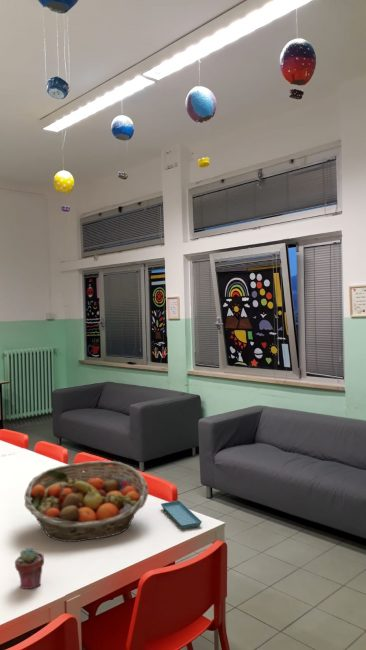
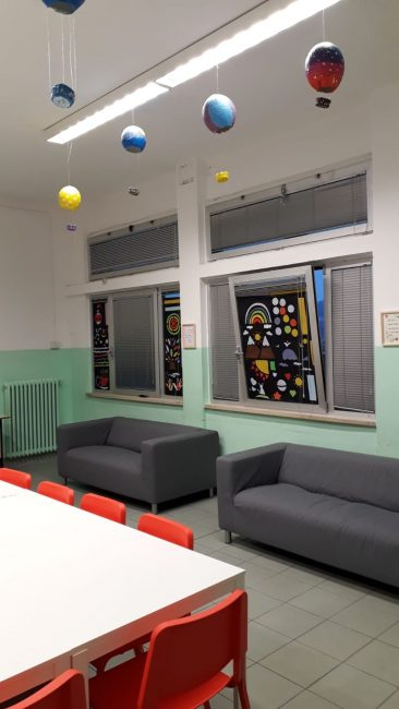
- potted succulent [14,547,45,590]
- fruit basket [24,460,149,543]
- saucer [160,500,203,530]
